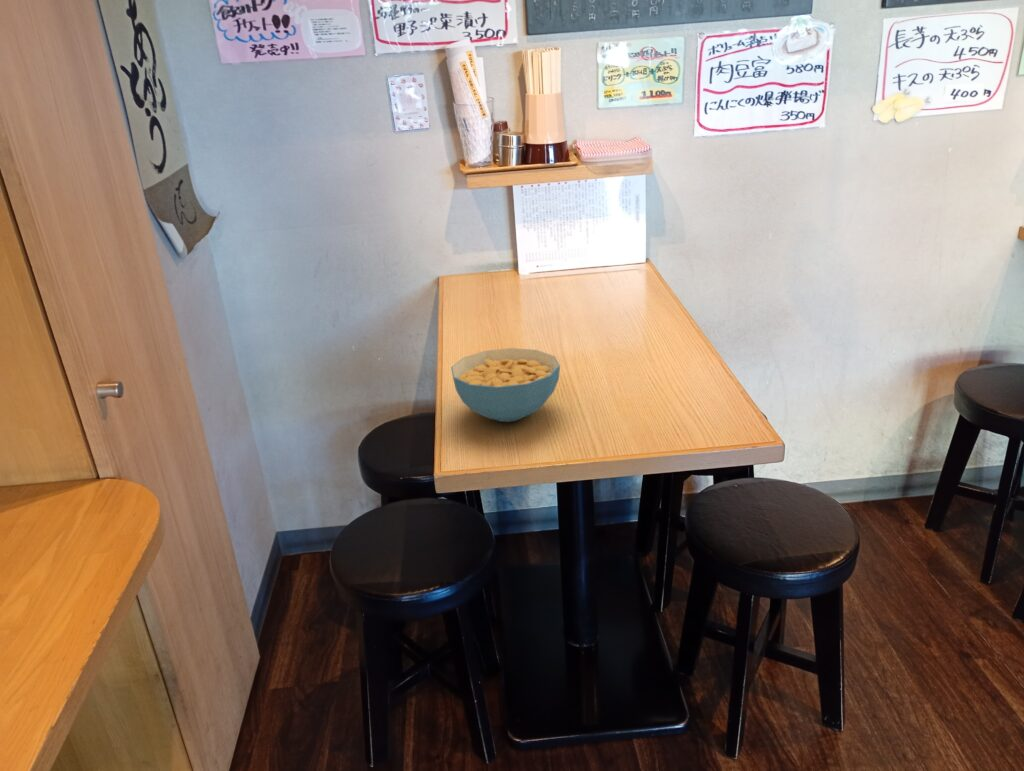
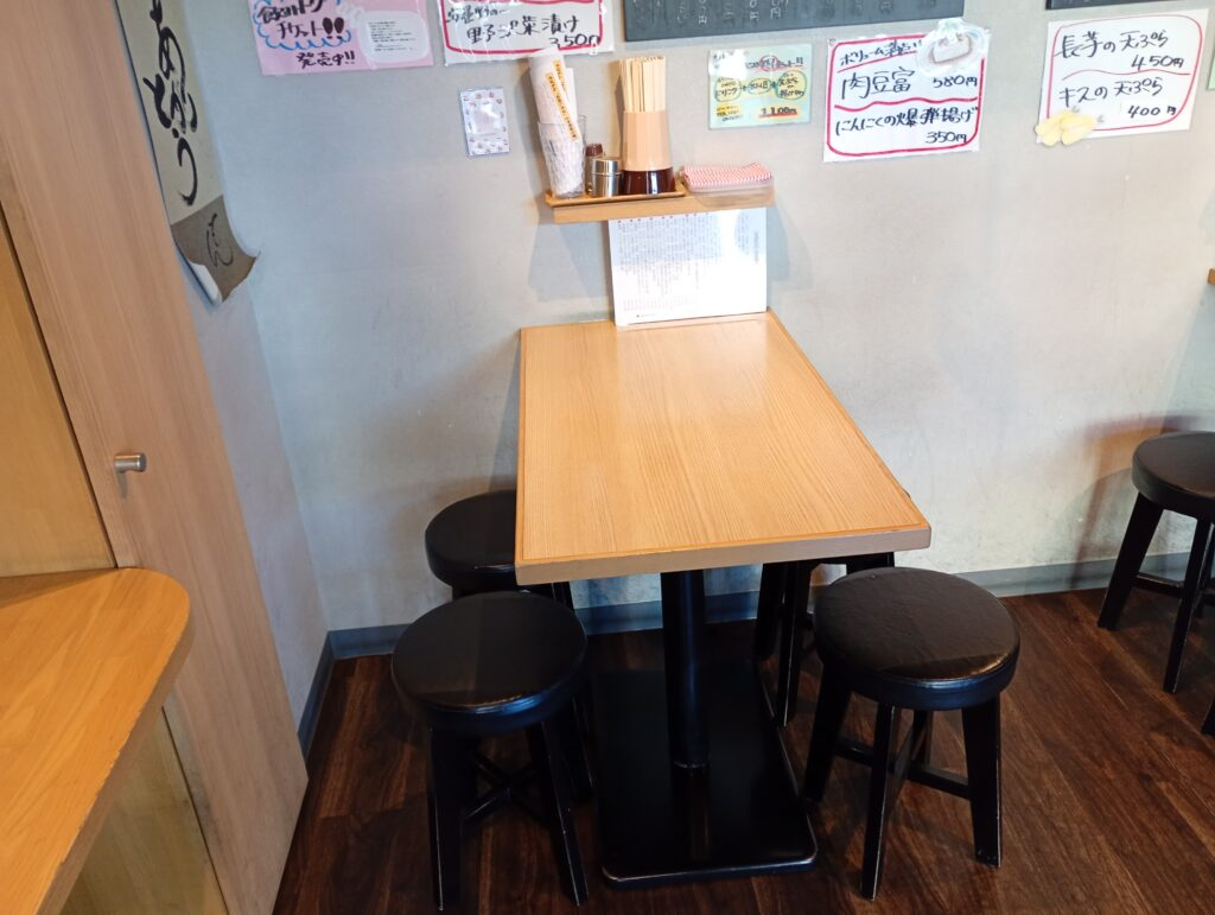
- cereal bowl [450,347,561,423]
